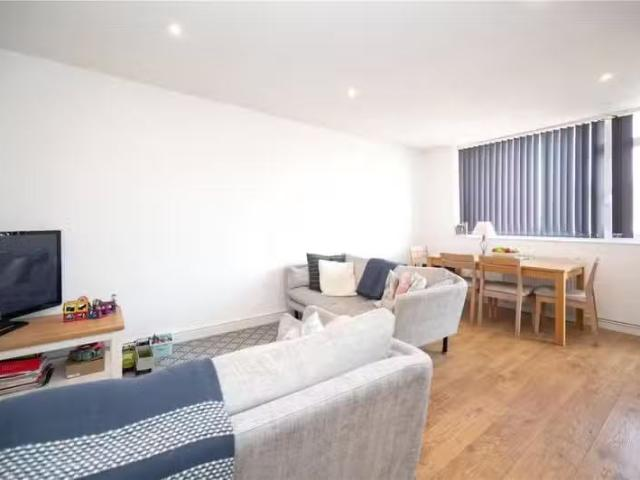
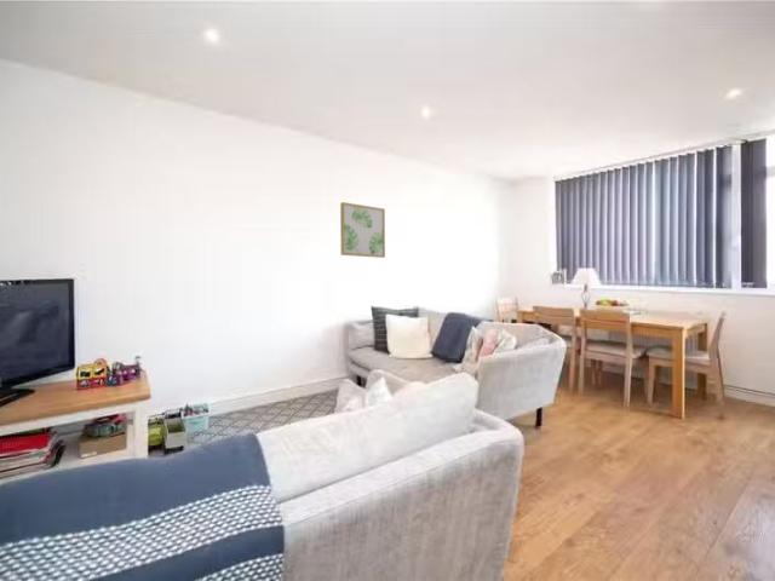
+ wall art [339,201,386,259]
